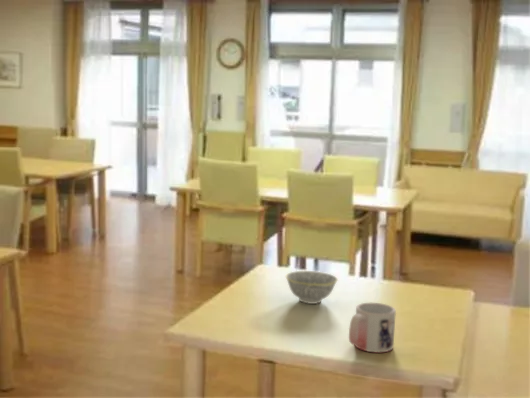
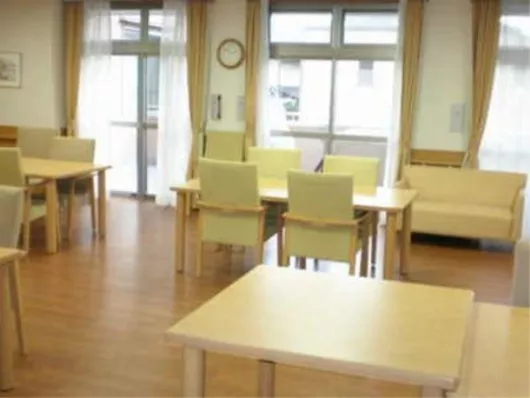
- mug [348,302,397,354]
- bowl [285,270,339,305]
